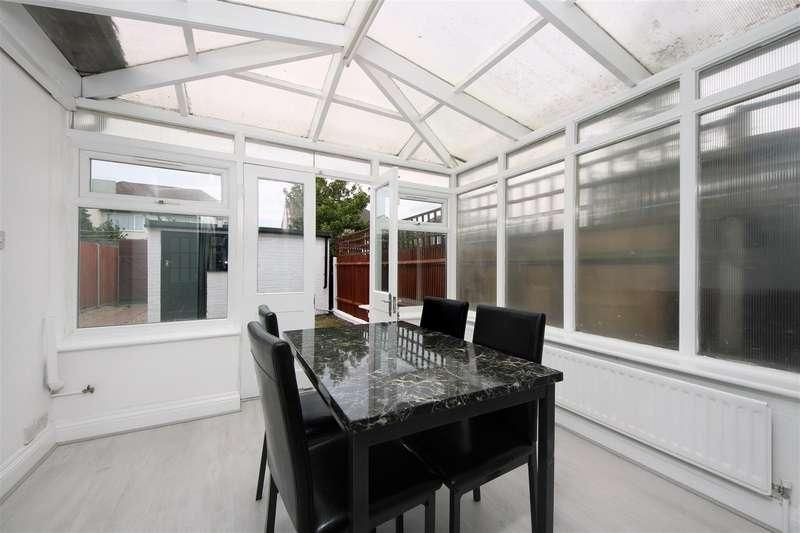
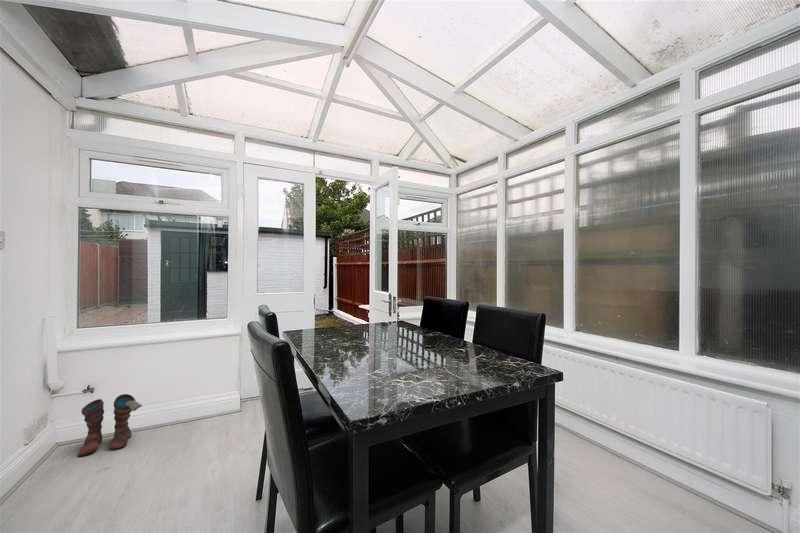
+ boots [77,393,143,458]
